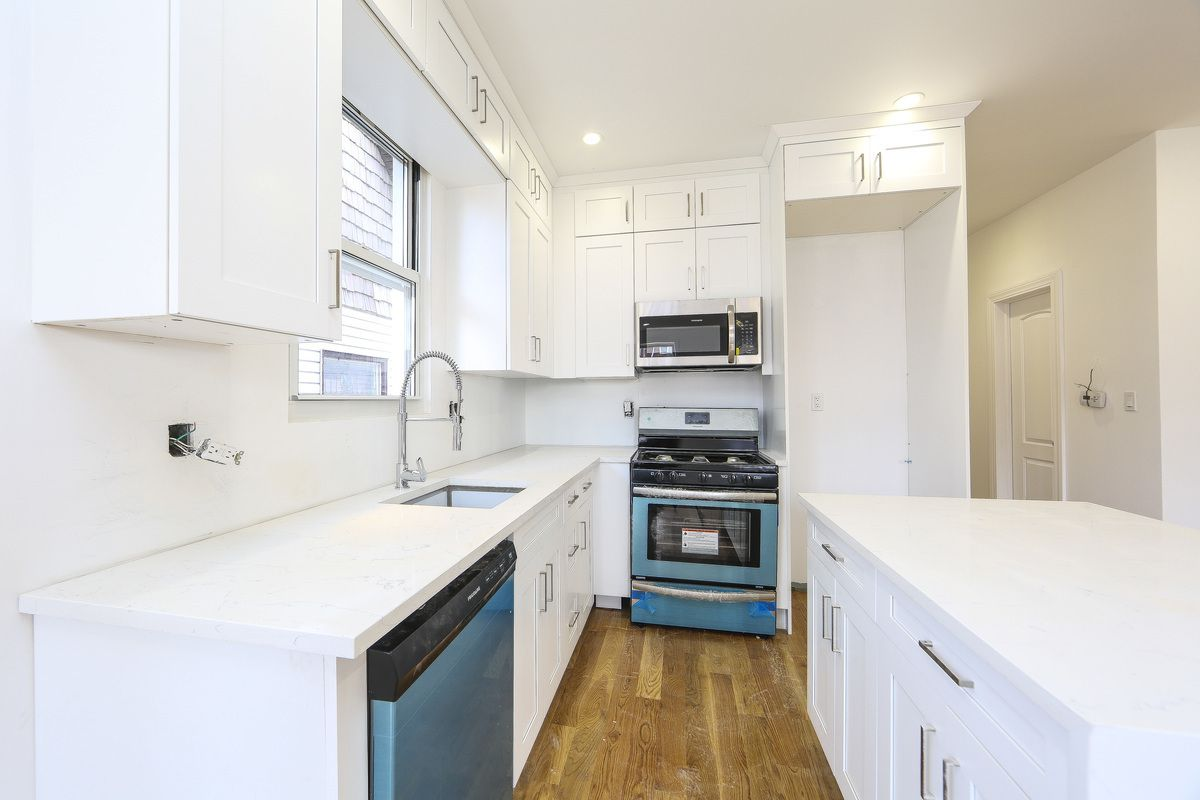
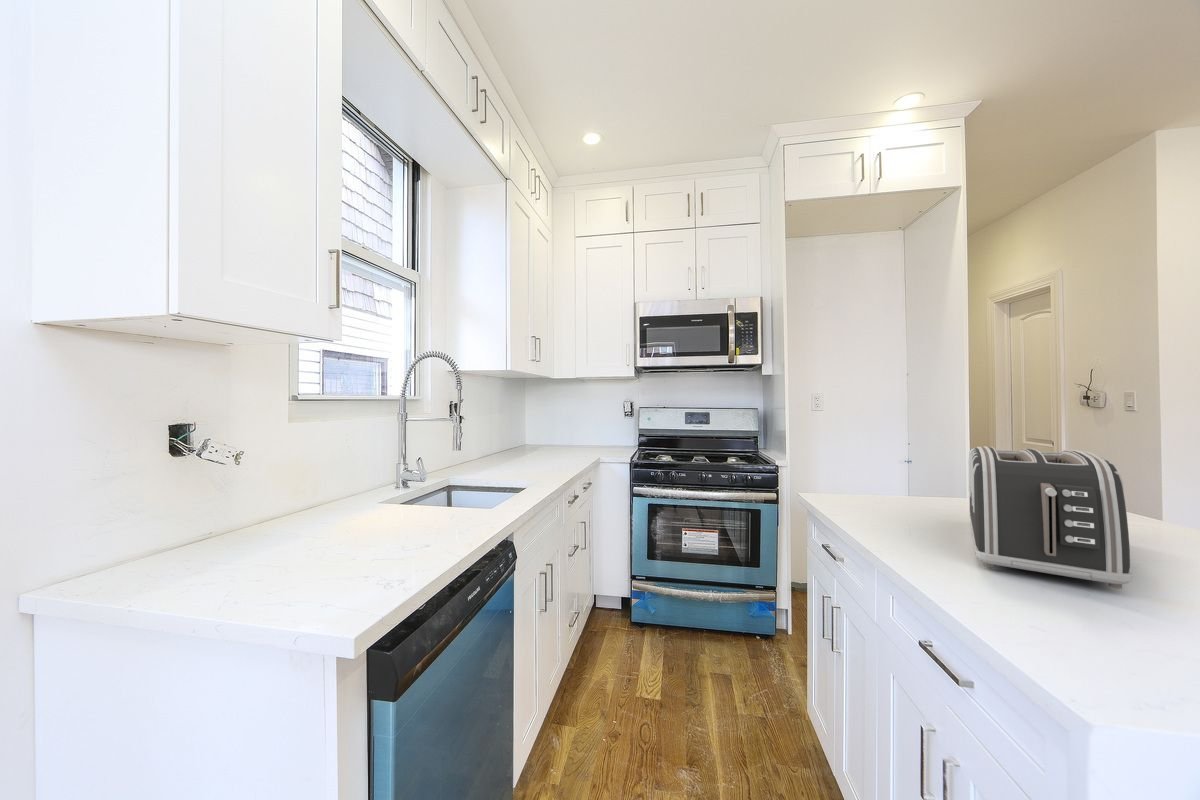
+ toaster [968,445,1133,590]
